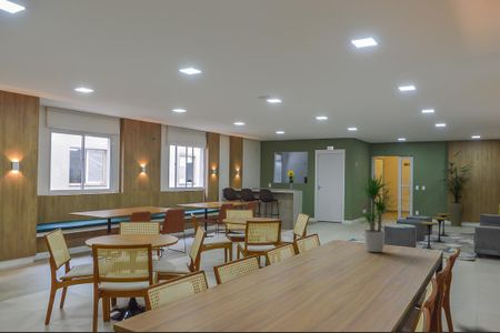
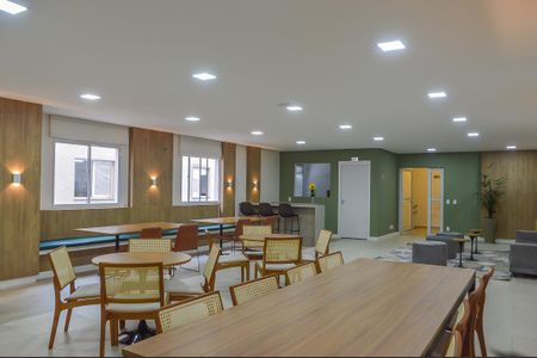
- potted plant [350,172,400,253]
